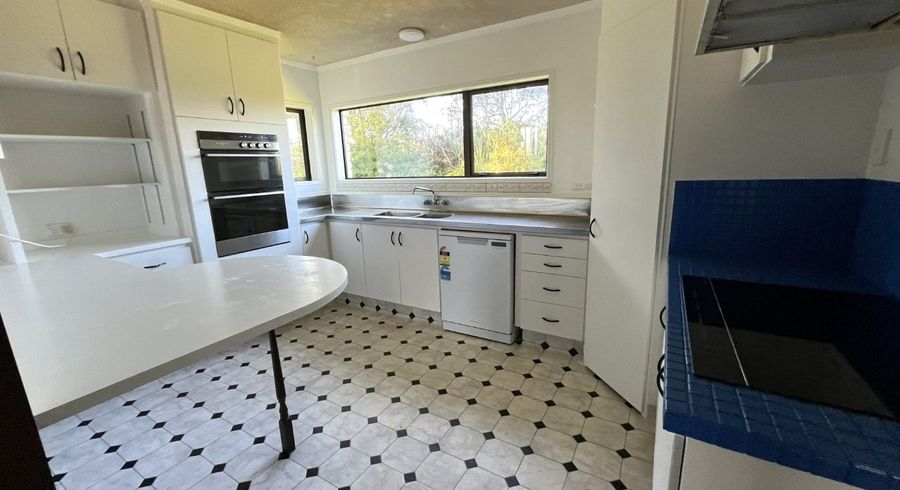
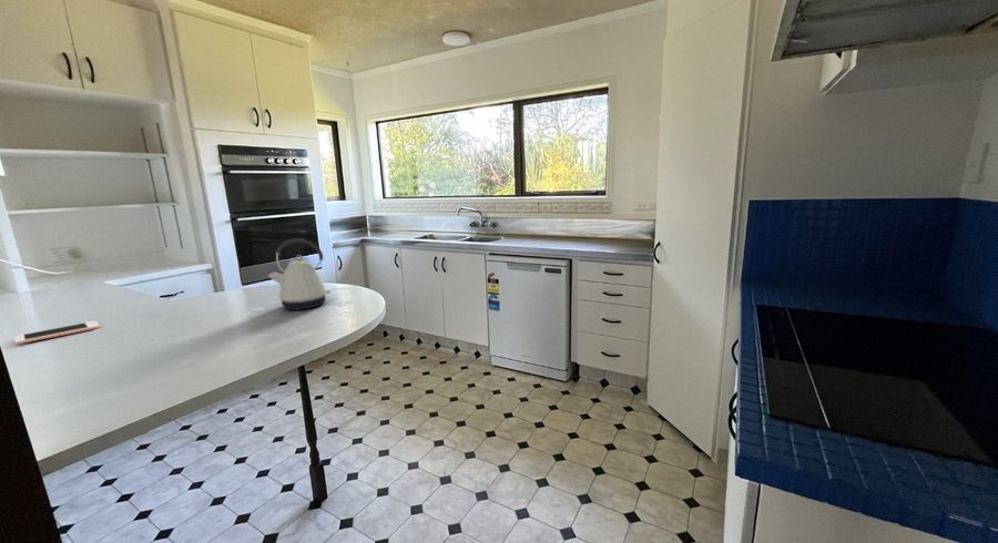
+ kettle [267,237,332,311]
+ cell phone [13,320,101,346]
